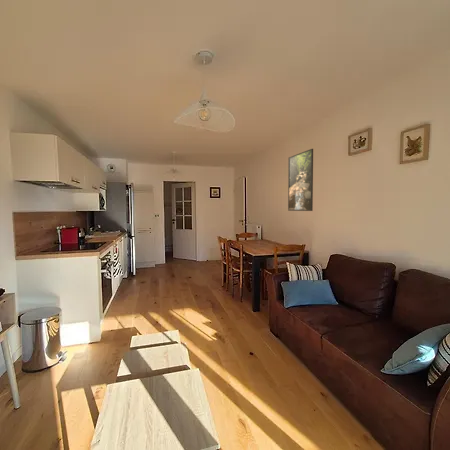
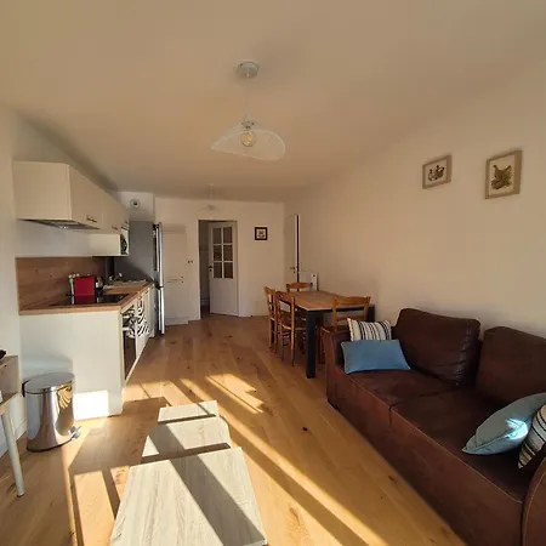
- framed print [287,148,314,212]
